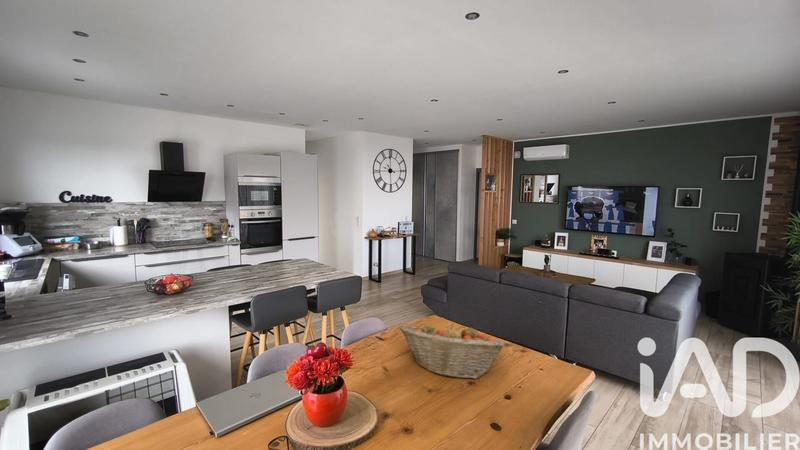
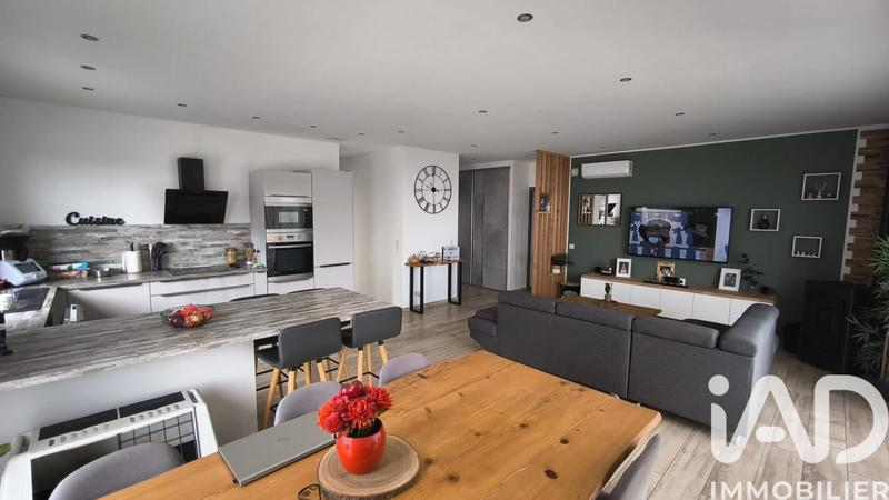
- fruit basket [398,322,506,380]
